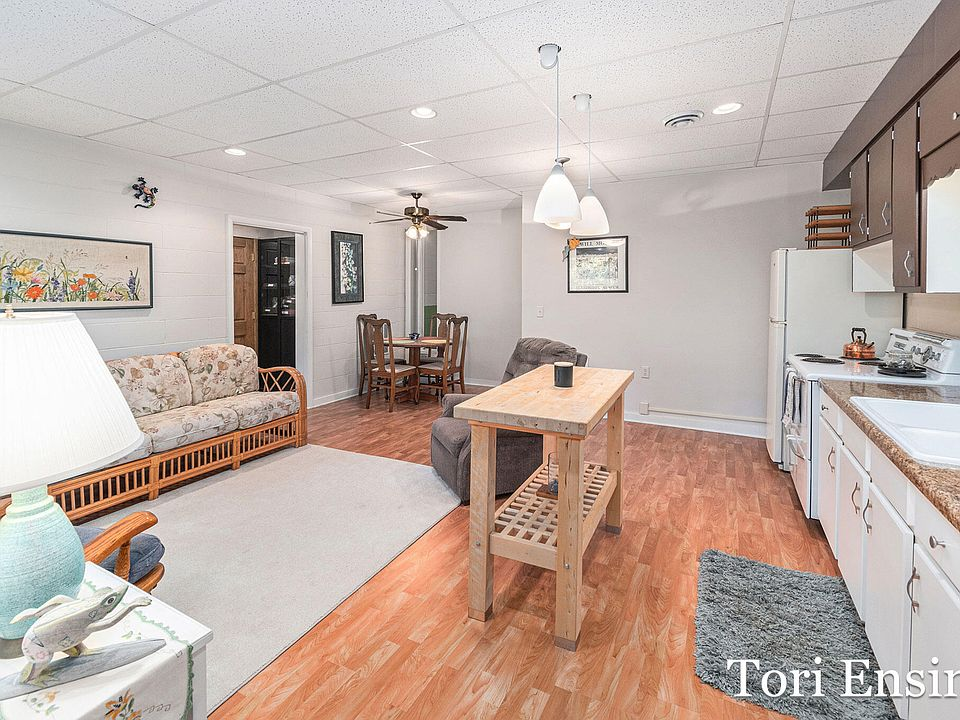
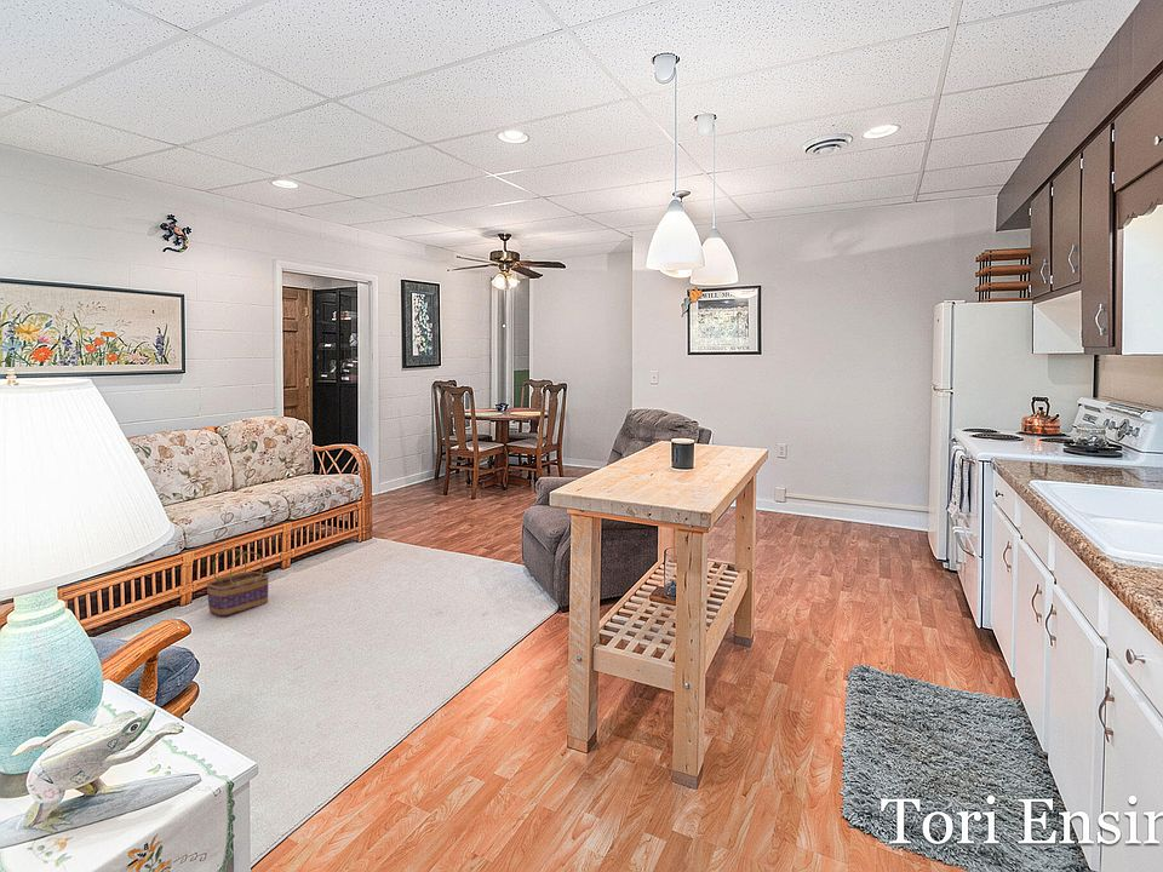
+ basket [206,547,270,616]
